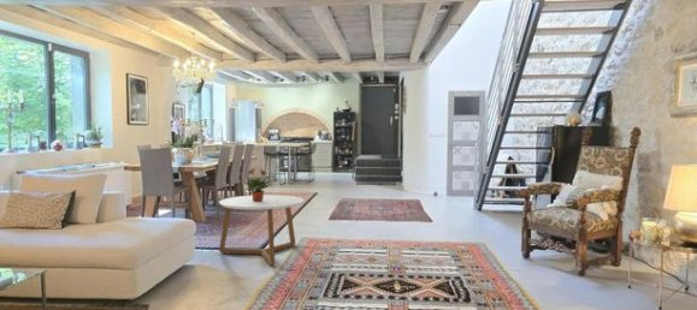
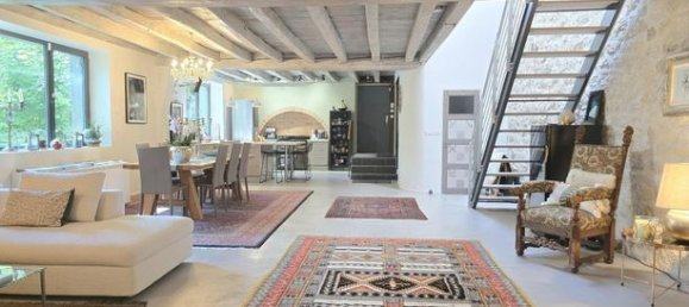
- potted plant [243,167,274,202]
- coffee table [218,193,305,267]
